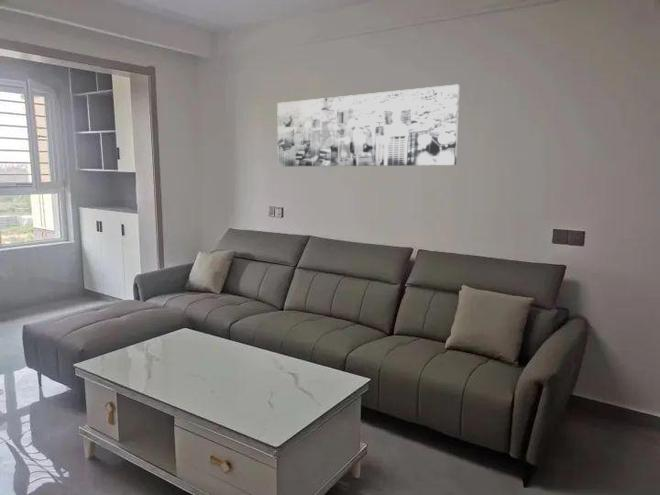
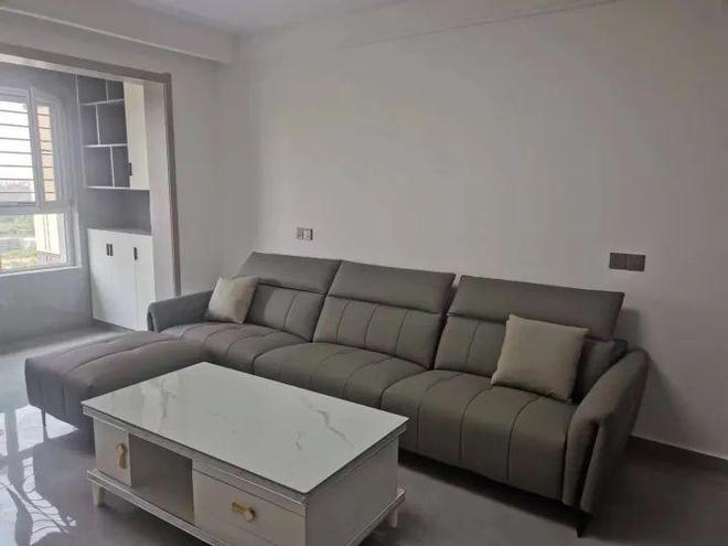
- wall art [276,84,460,167]
